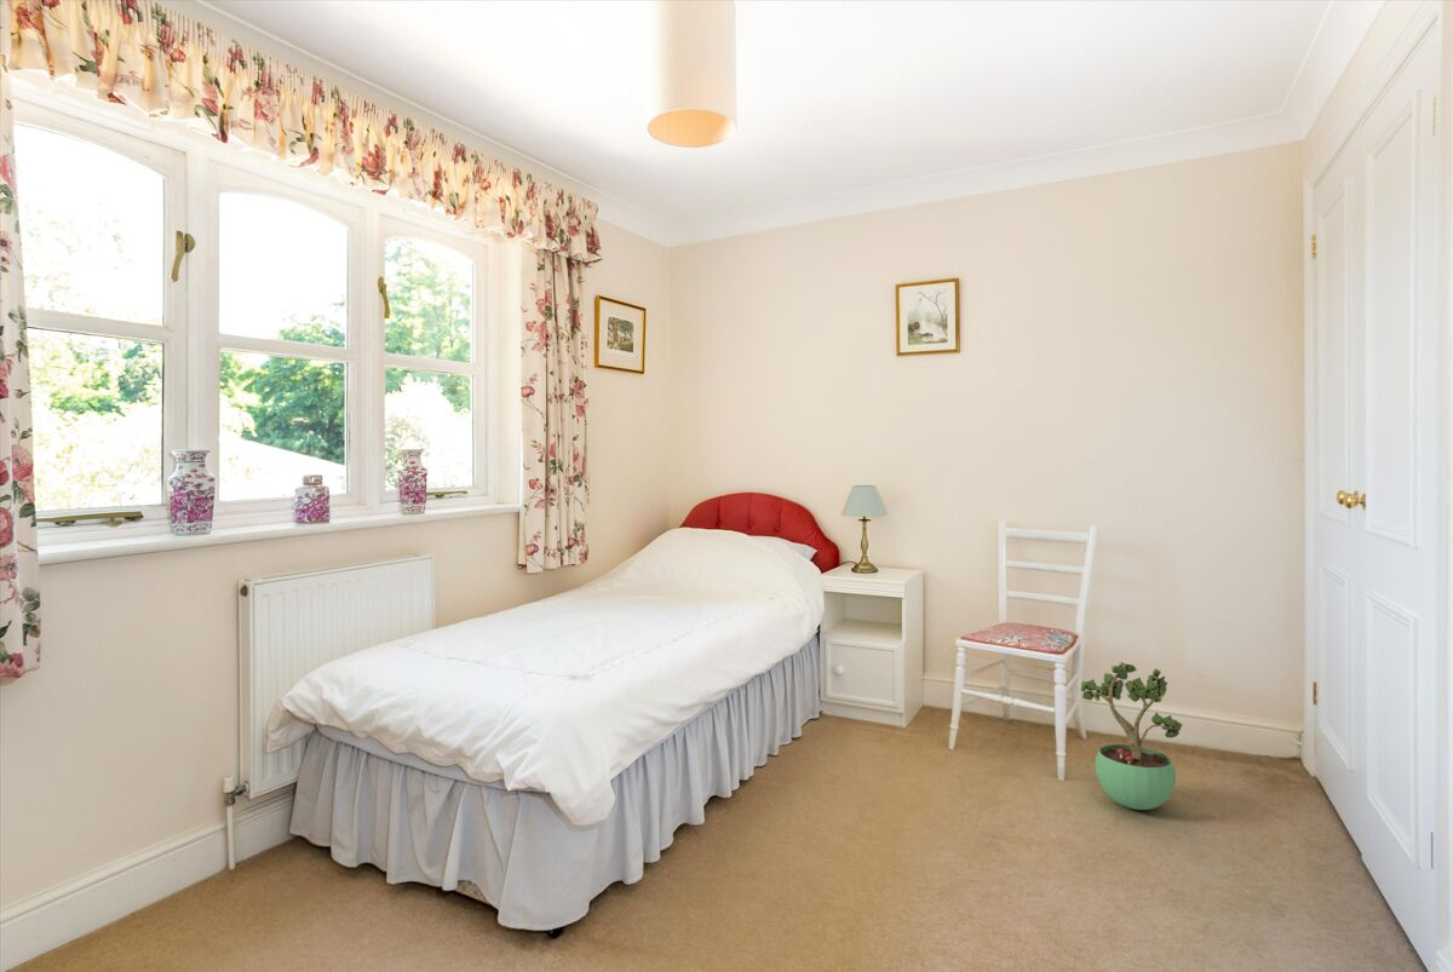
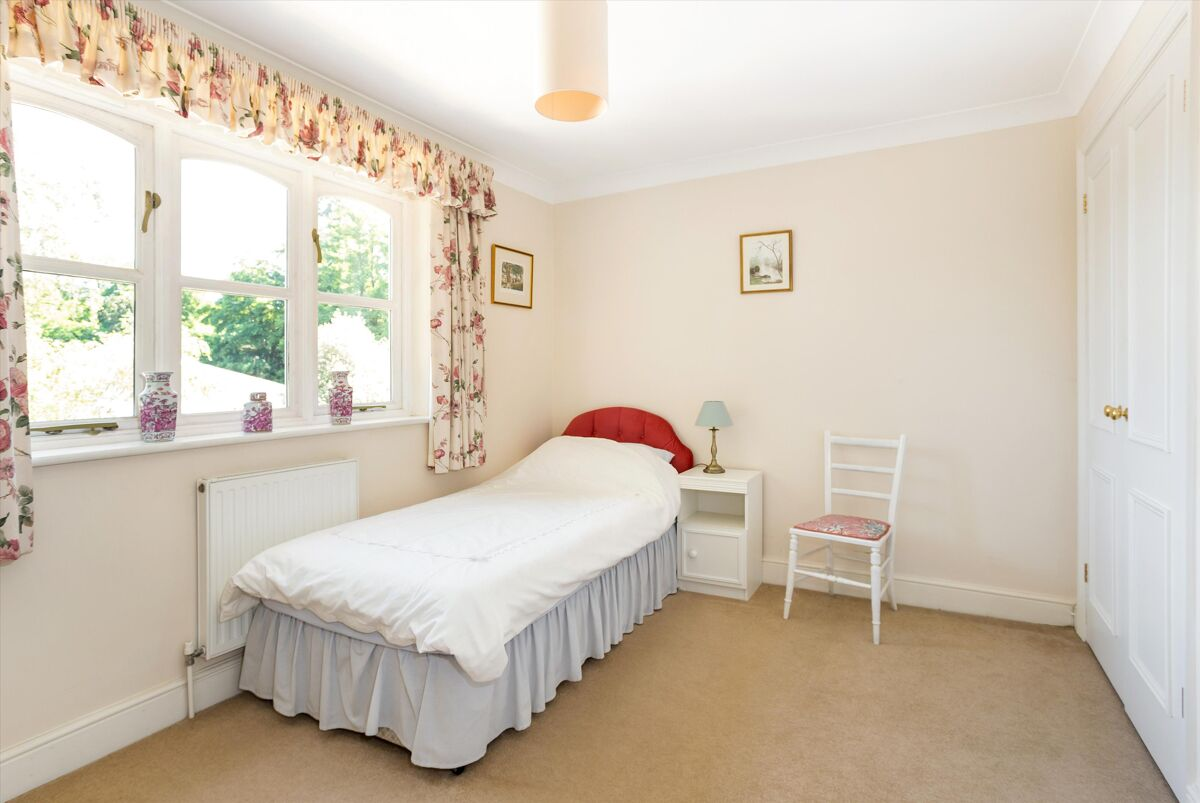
- potted plant [1080,661,1183,811]
